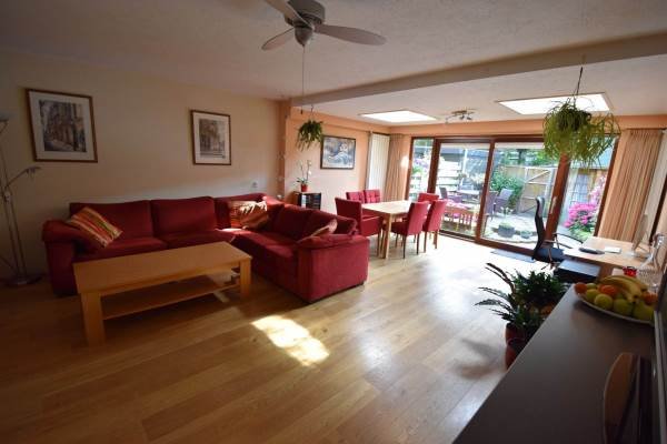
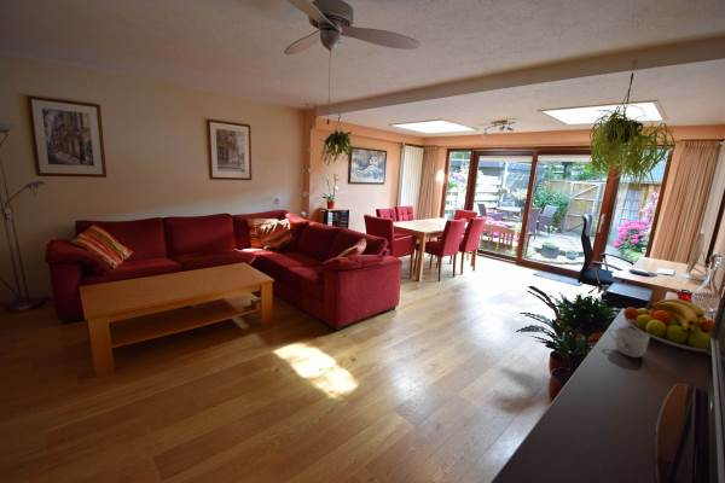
+ mug [608,326,650,359]
